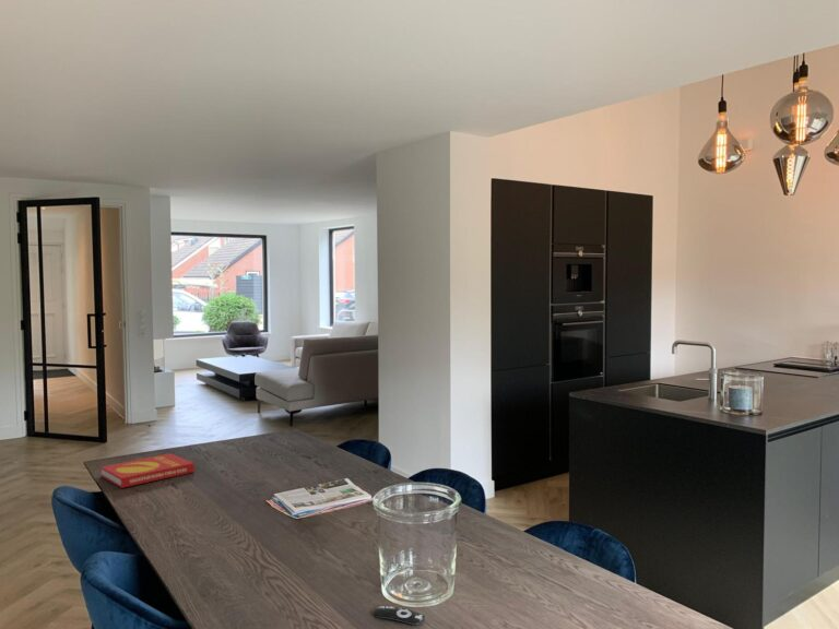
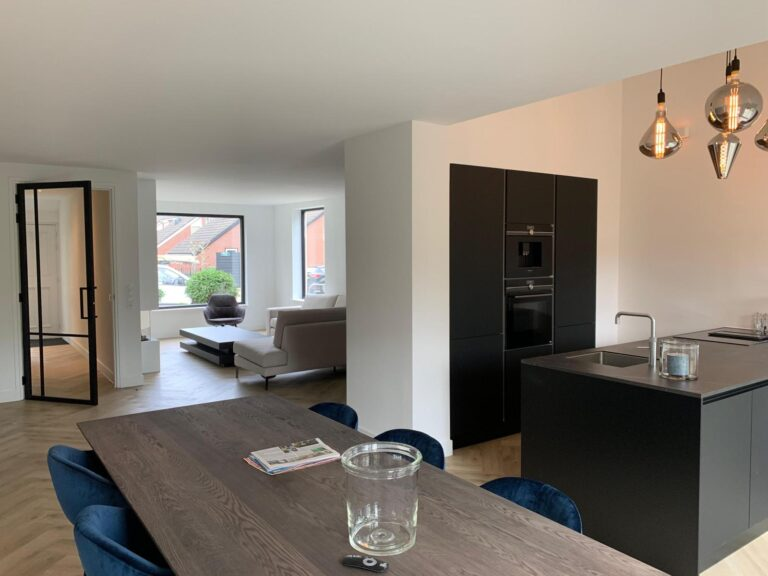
- book [99,452,196,489]
